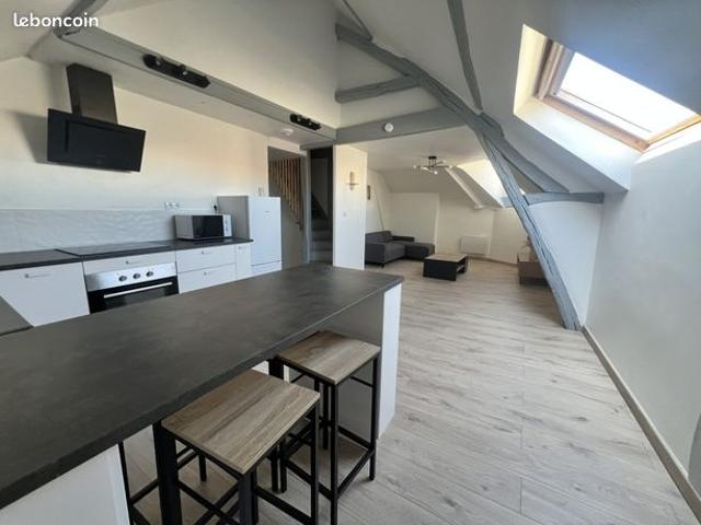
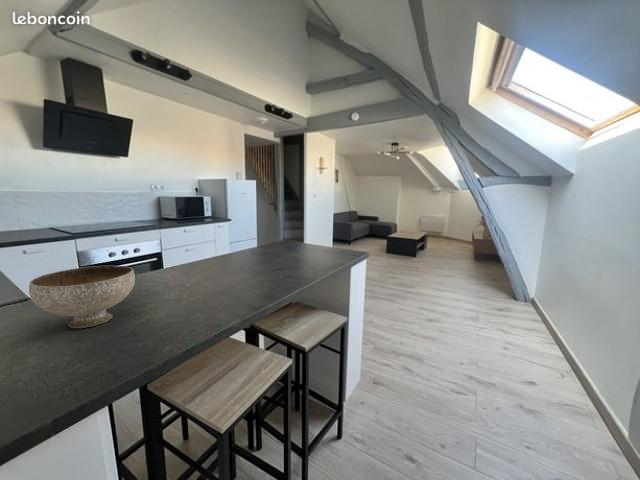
+ bowl [28,265,136,329]
